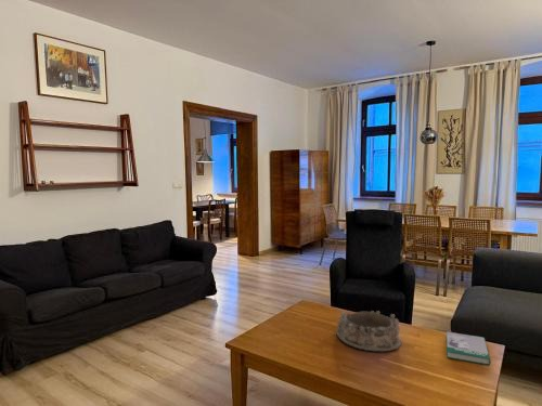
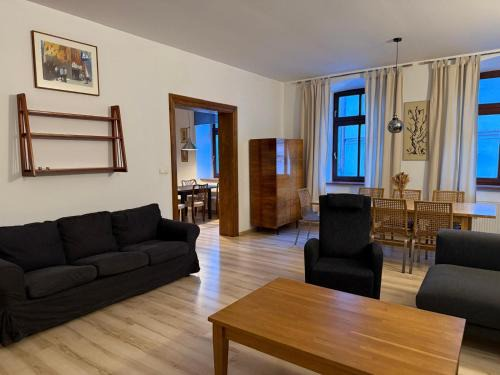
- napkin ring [336,310,402,353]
- book [446,330,492,366]
